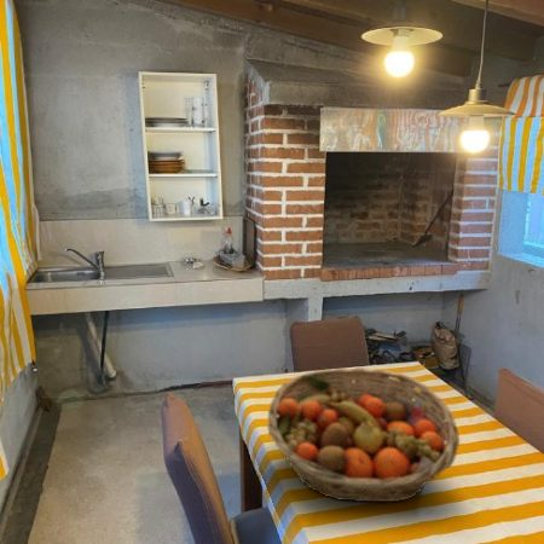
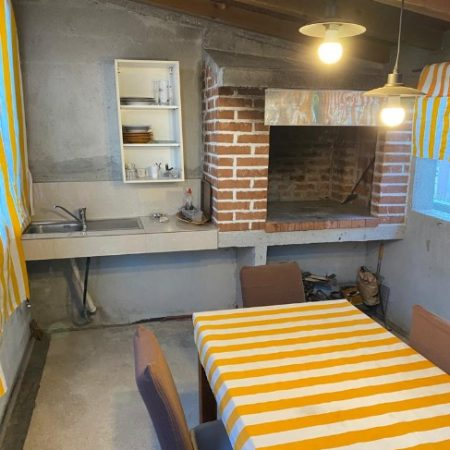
- fruit basket [266,366,461,503]
